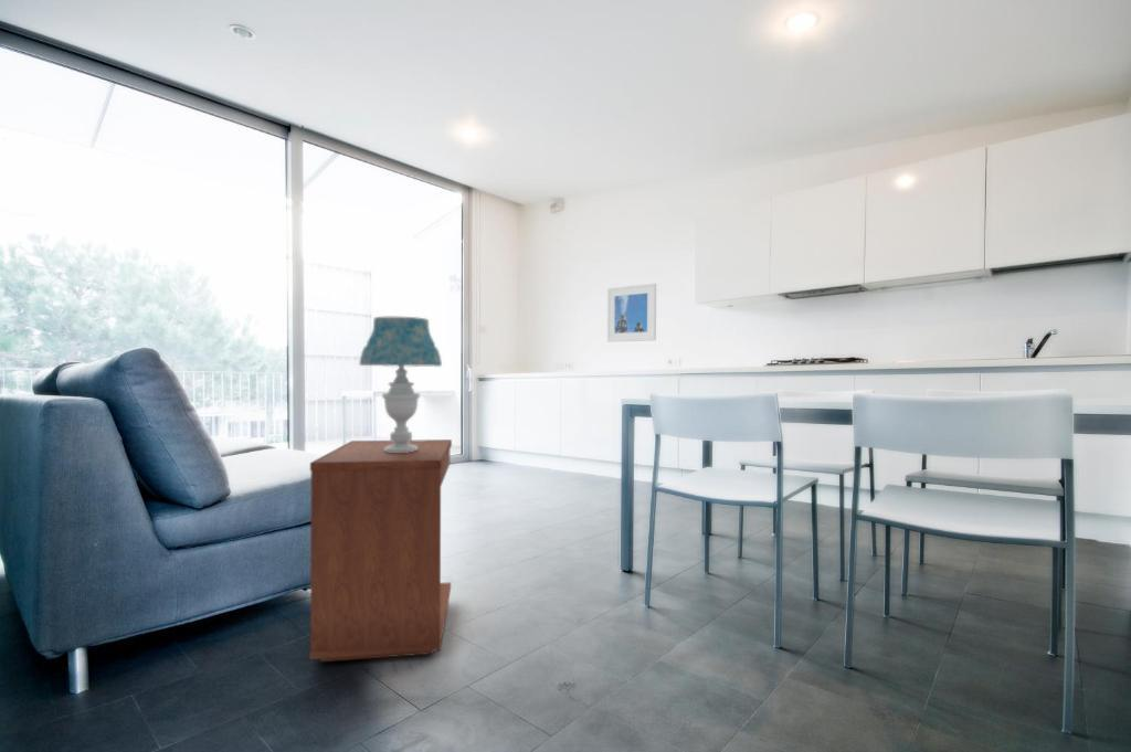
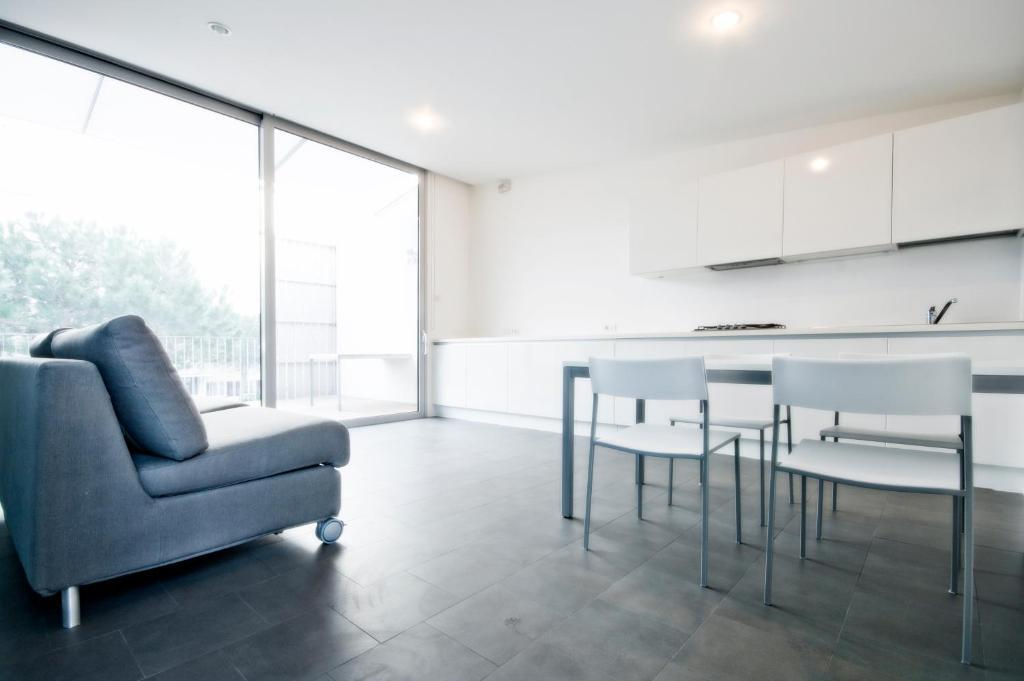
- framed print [606,283,657,343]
- table lamp [358,316,443,453]
- side table [308,438,453,663]
